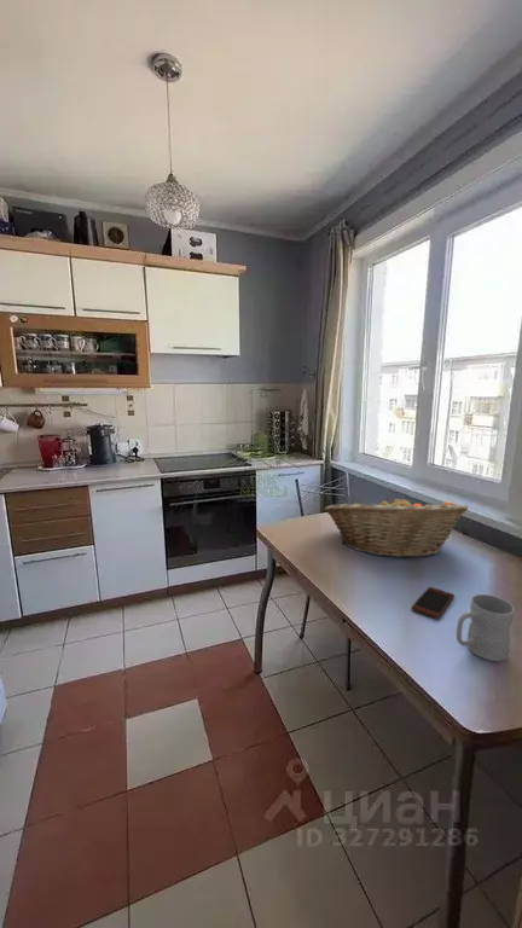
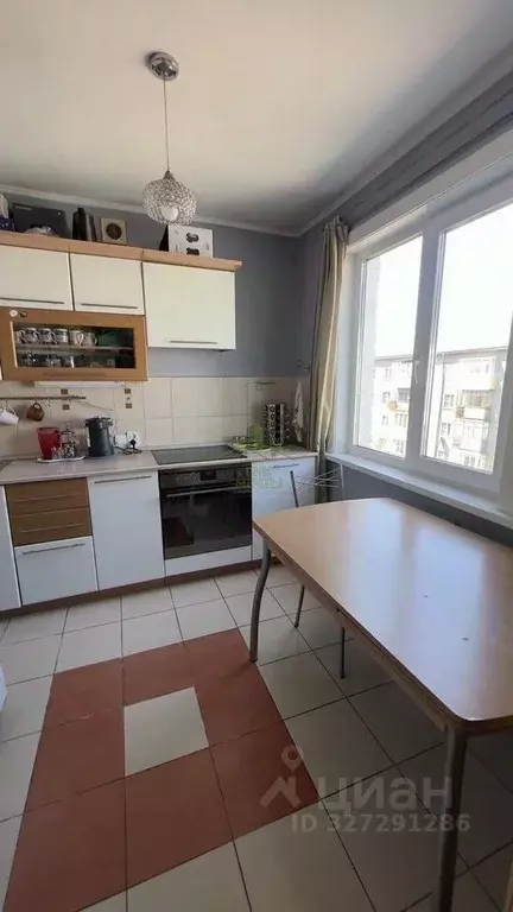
- fruit basket [324,493,469,559]
- mug [456,593,516,662]
- smartphone [410,586,456,620]
